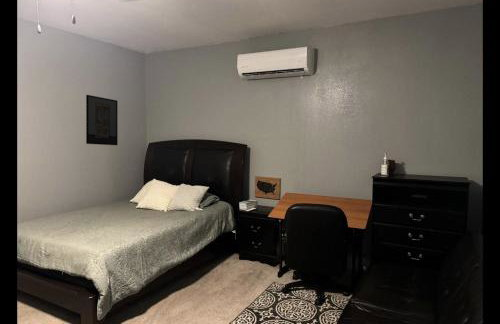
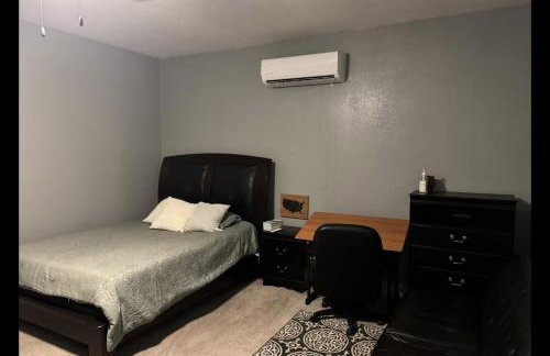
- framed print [85,94,119,146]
